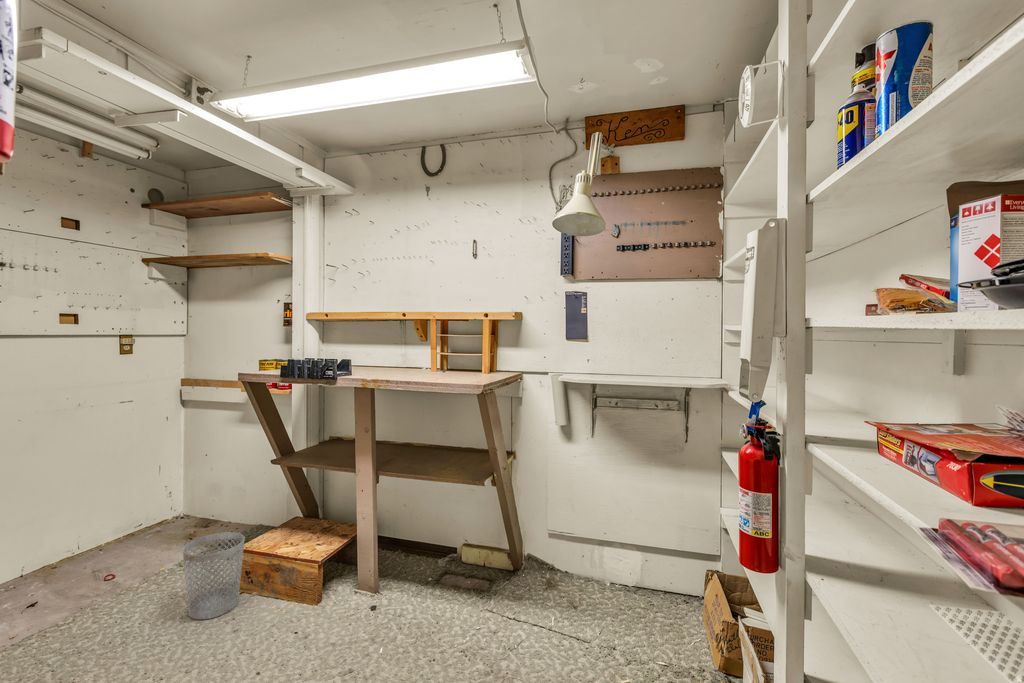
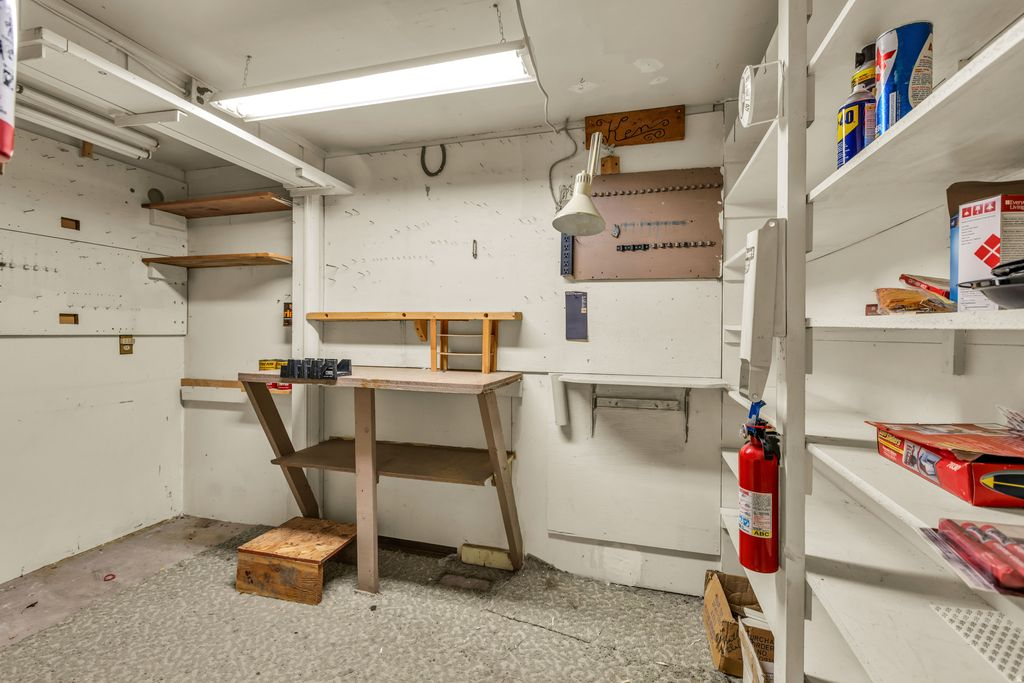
- wastebasket [182,531,246,621]
